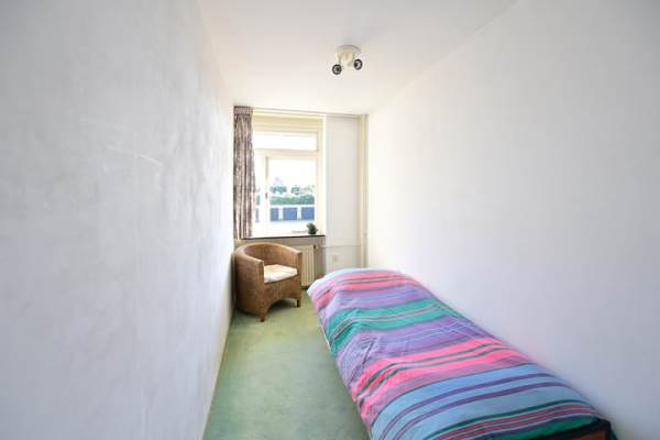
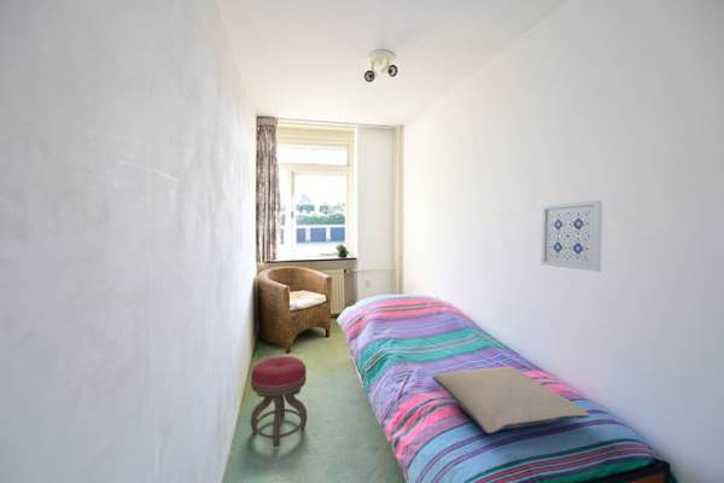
+ pillow [431,366,591,435]
+ stool [250,355,309,448]
+ wall art [541,199,603,273]
